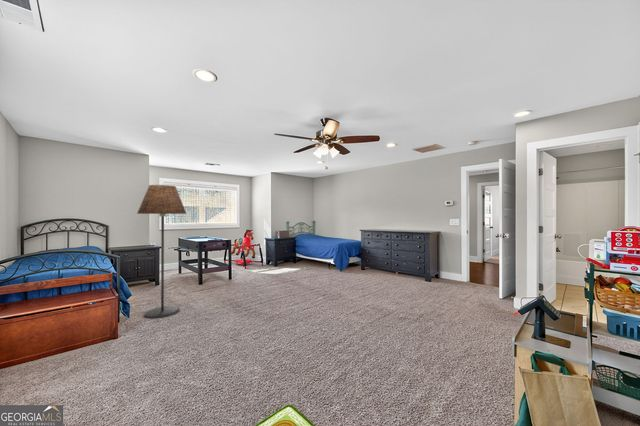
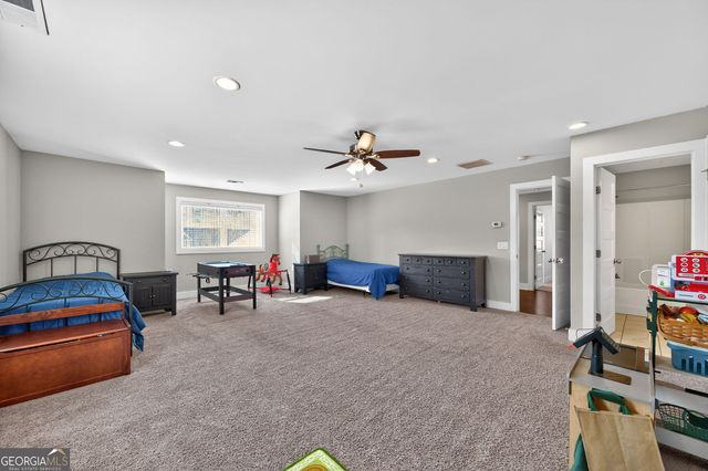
- floor lamp [136,184,187,319]
